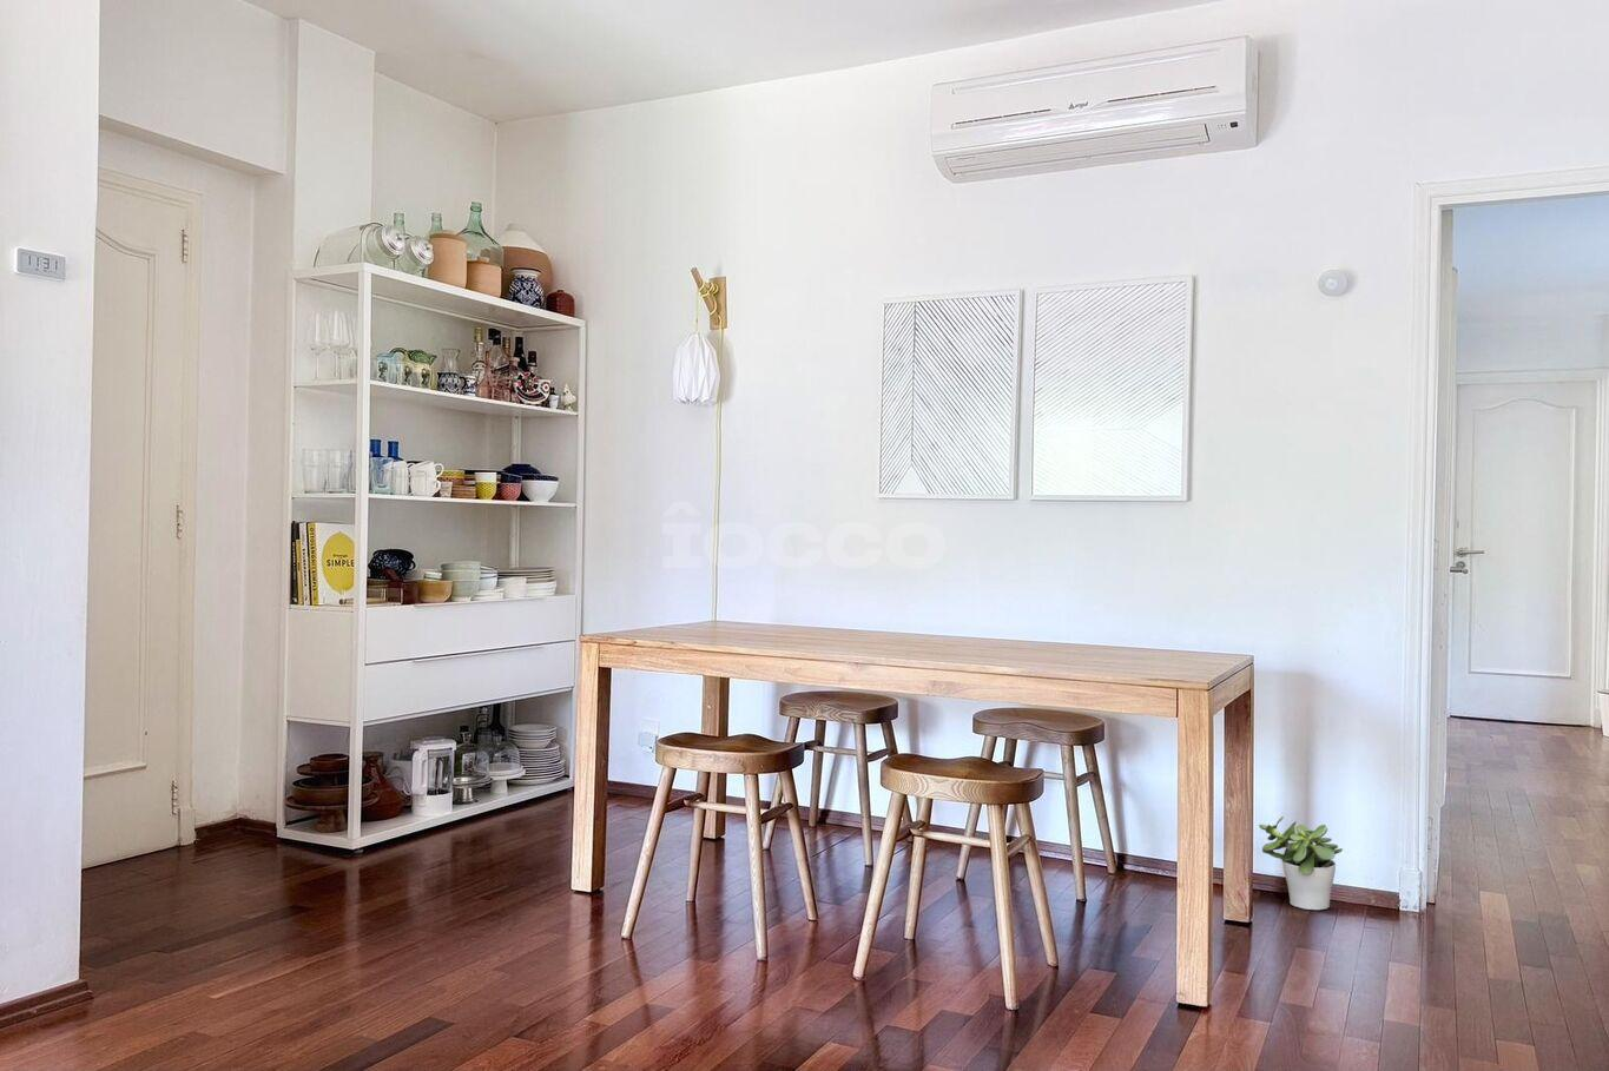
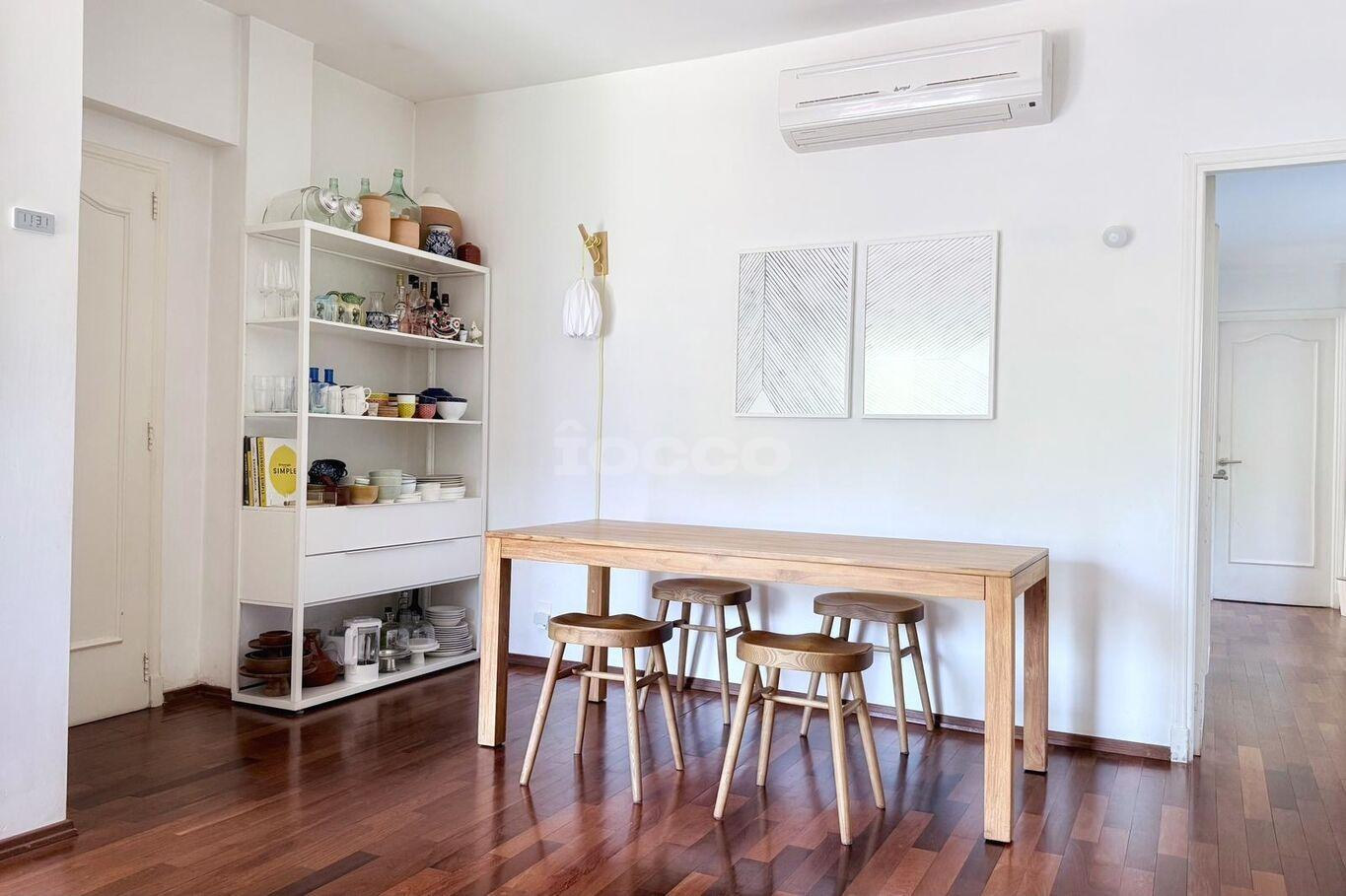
- potted plant [1258,815,1344,911]
